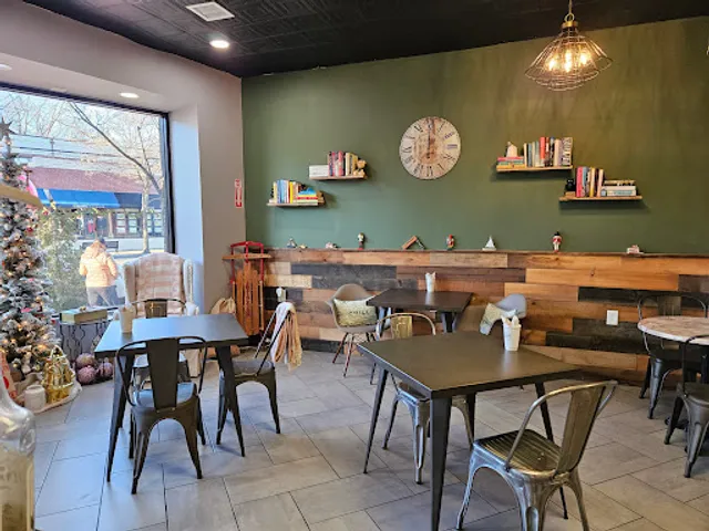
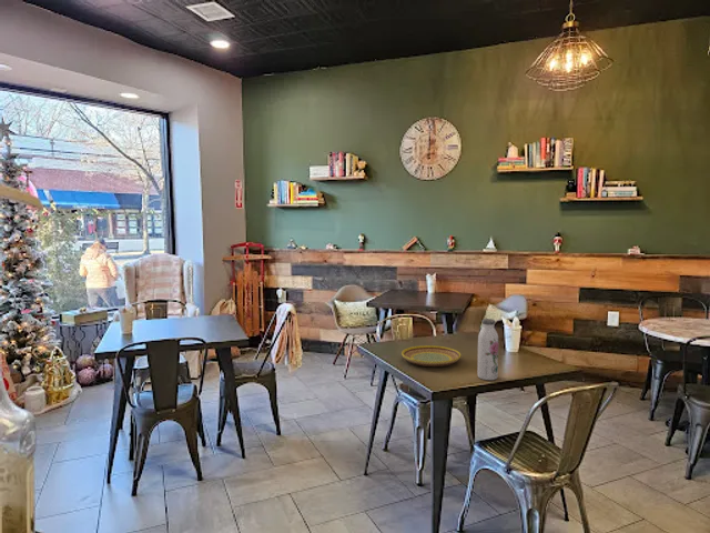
+ water bottle [476,318,499,381]
+ plate [400,344,462,368]
